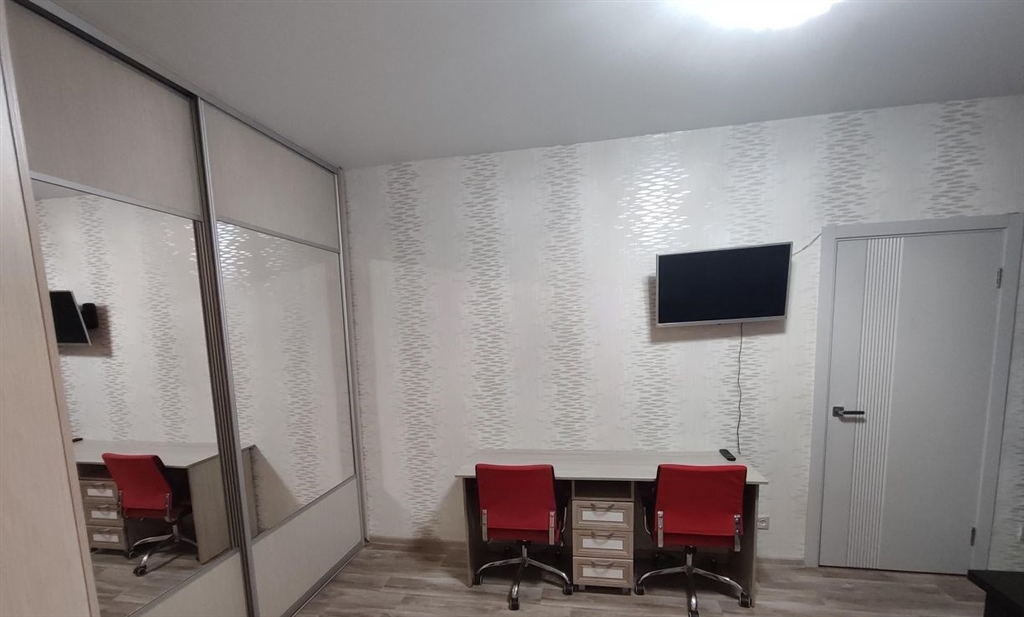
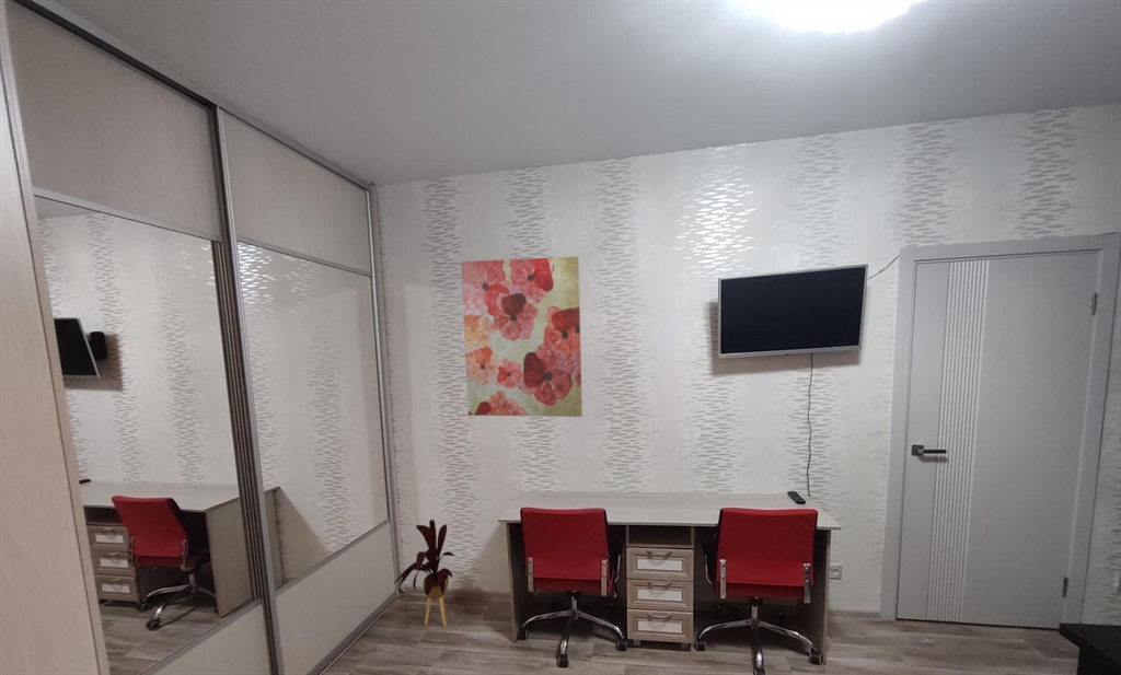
+ wall art [460,255,583,418]
+ house plant [393,519,455,628]
